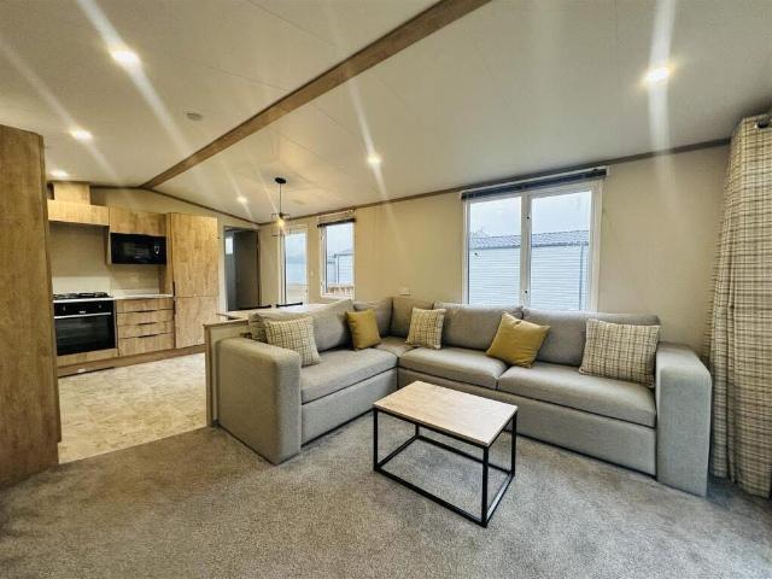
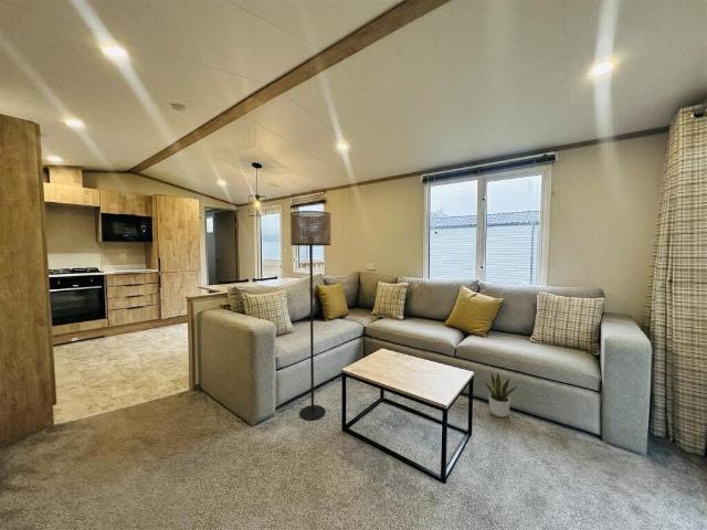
+ potted plant [483,370,520,418]
+ floor lamp [289,210,331,421]
